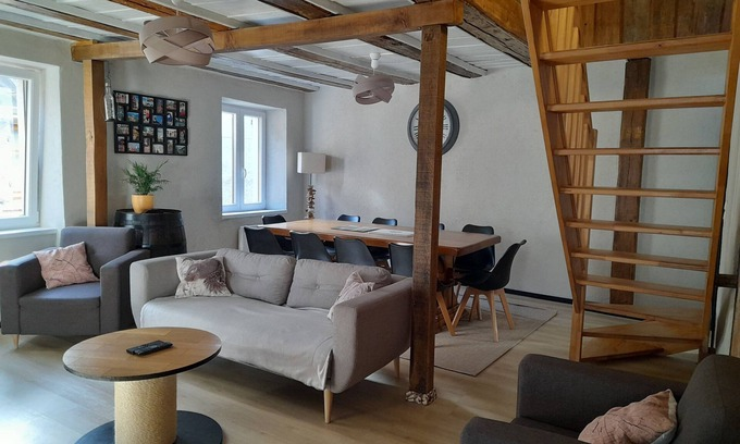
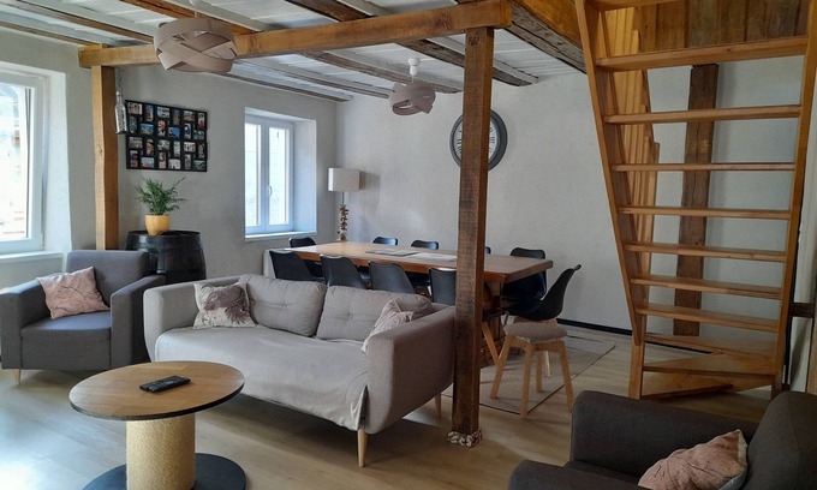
+ stool [488,321,576,419]
